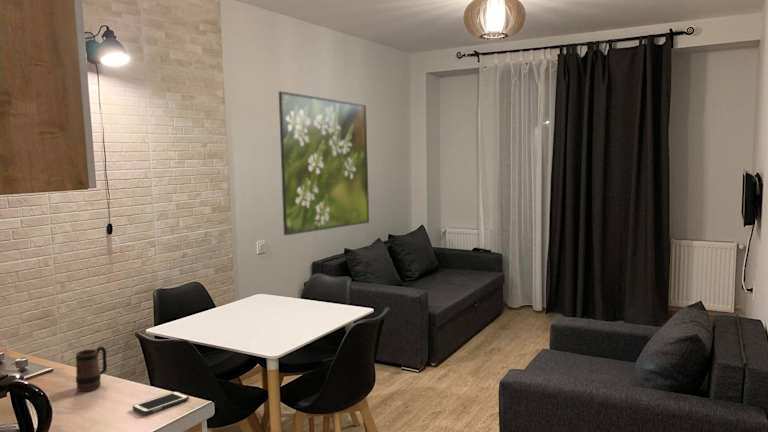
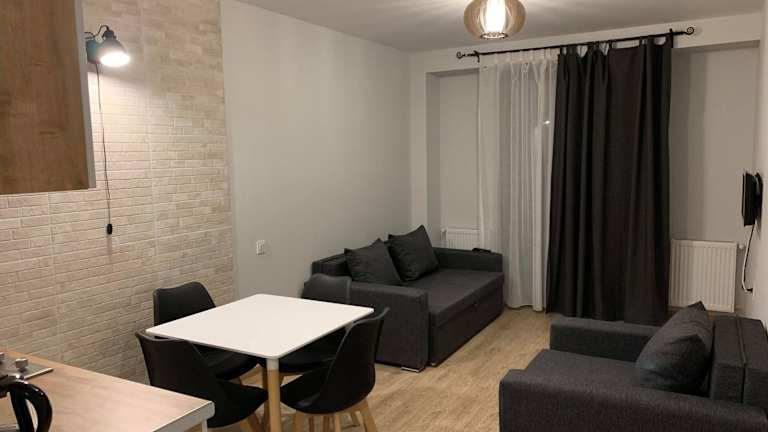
- mug [75,345,108,392]
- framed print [278,90,370,236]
- cell phone [132,390,190,415]
